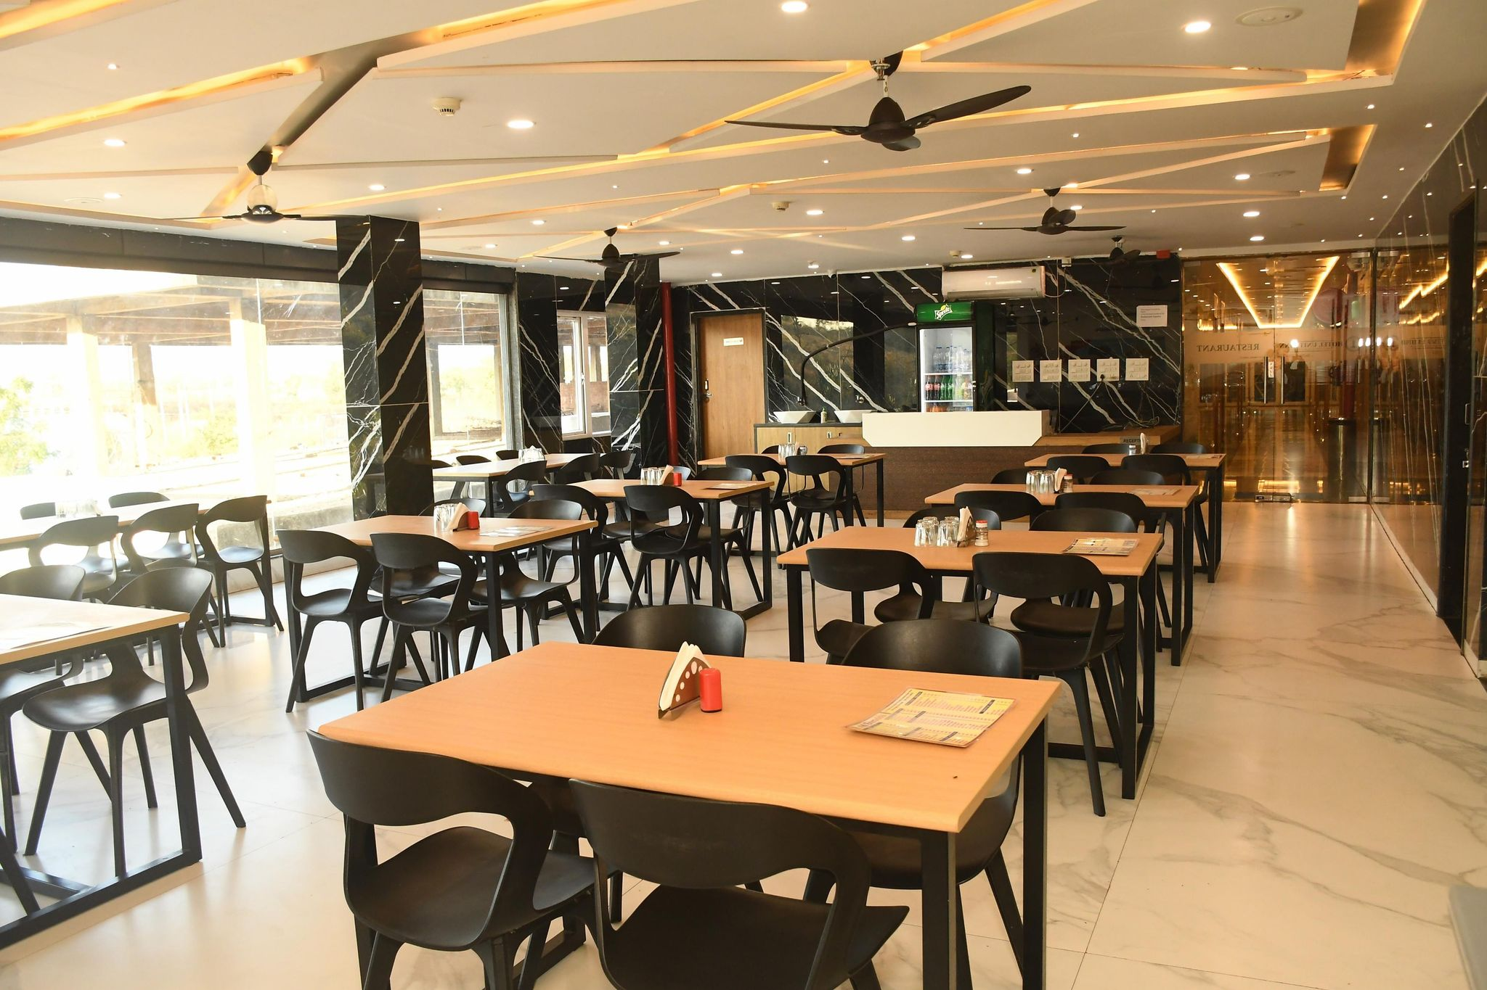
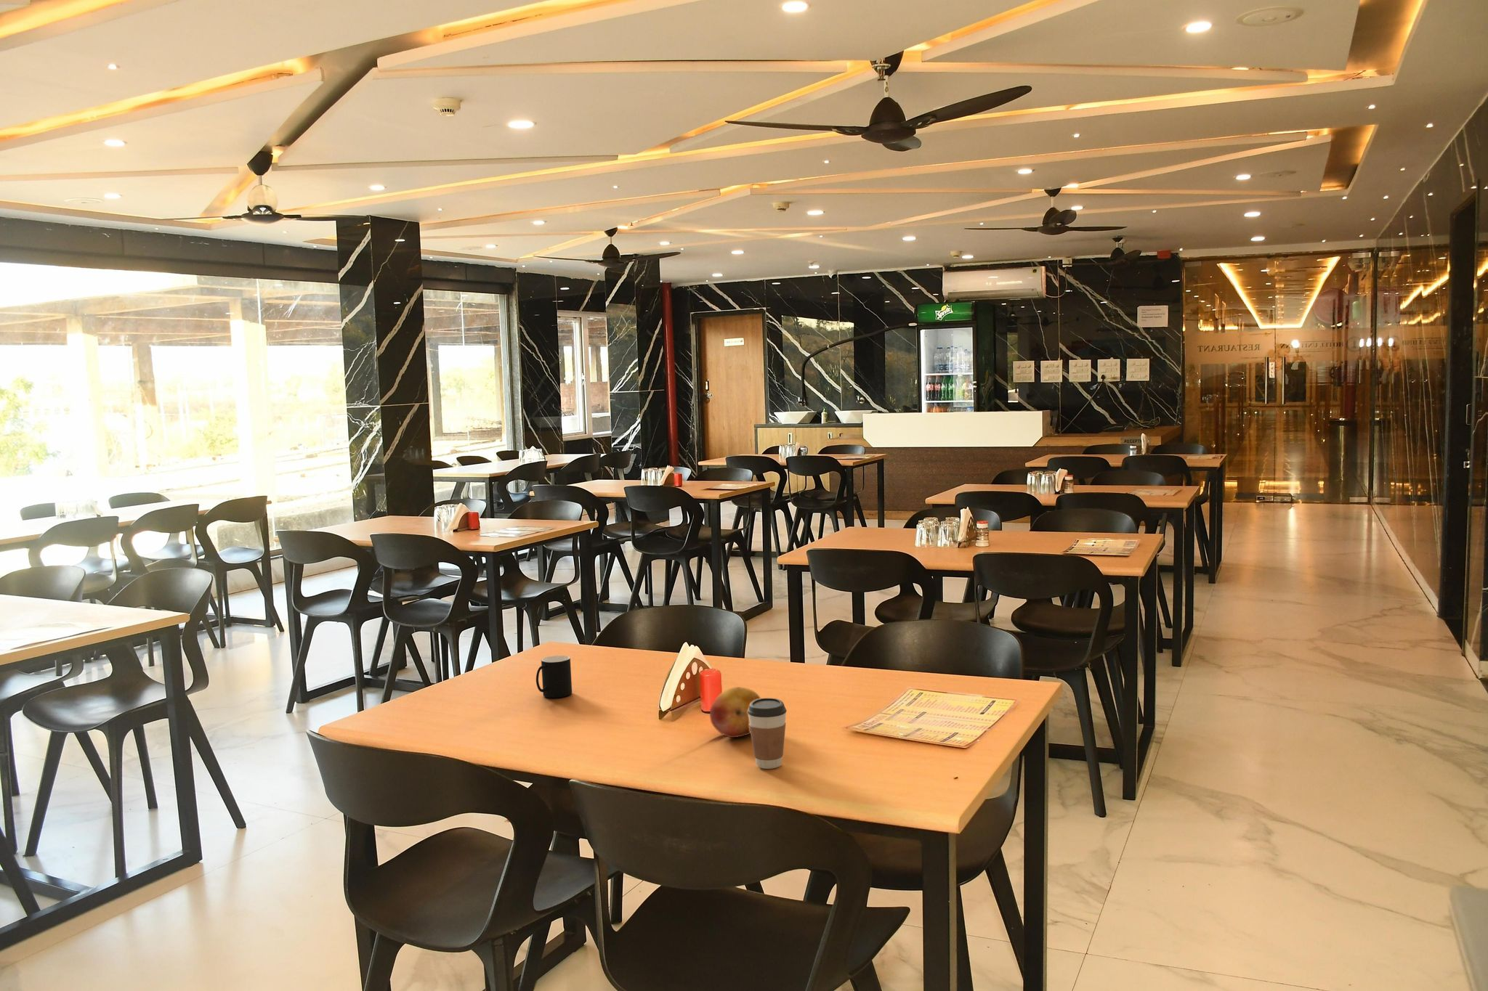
+ fruit [709,686,761,739]
+ cup [535,655,573,698]
+ coffee cup [748,698,788,770]
